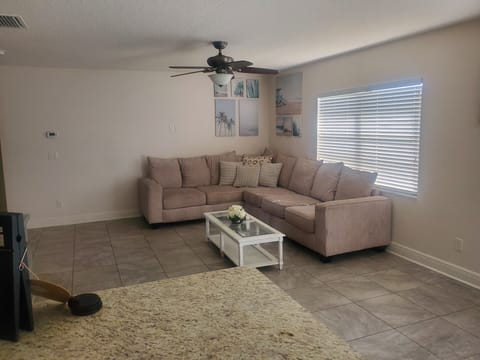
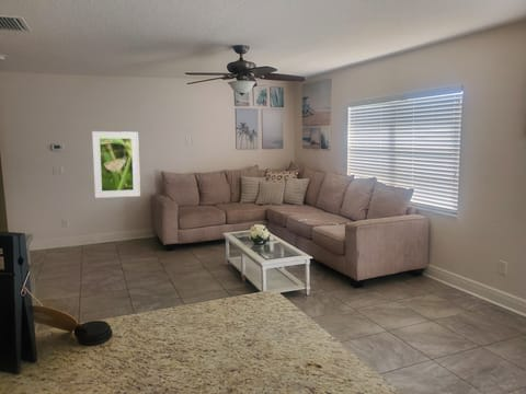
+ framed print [91,130,141,199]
